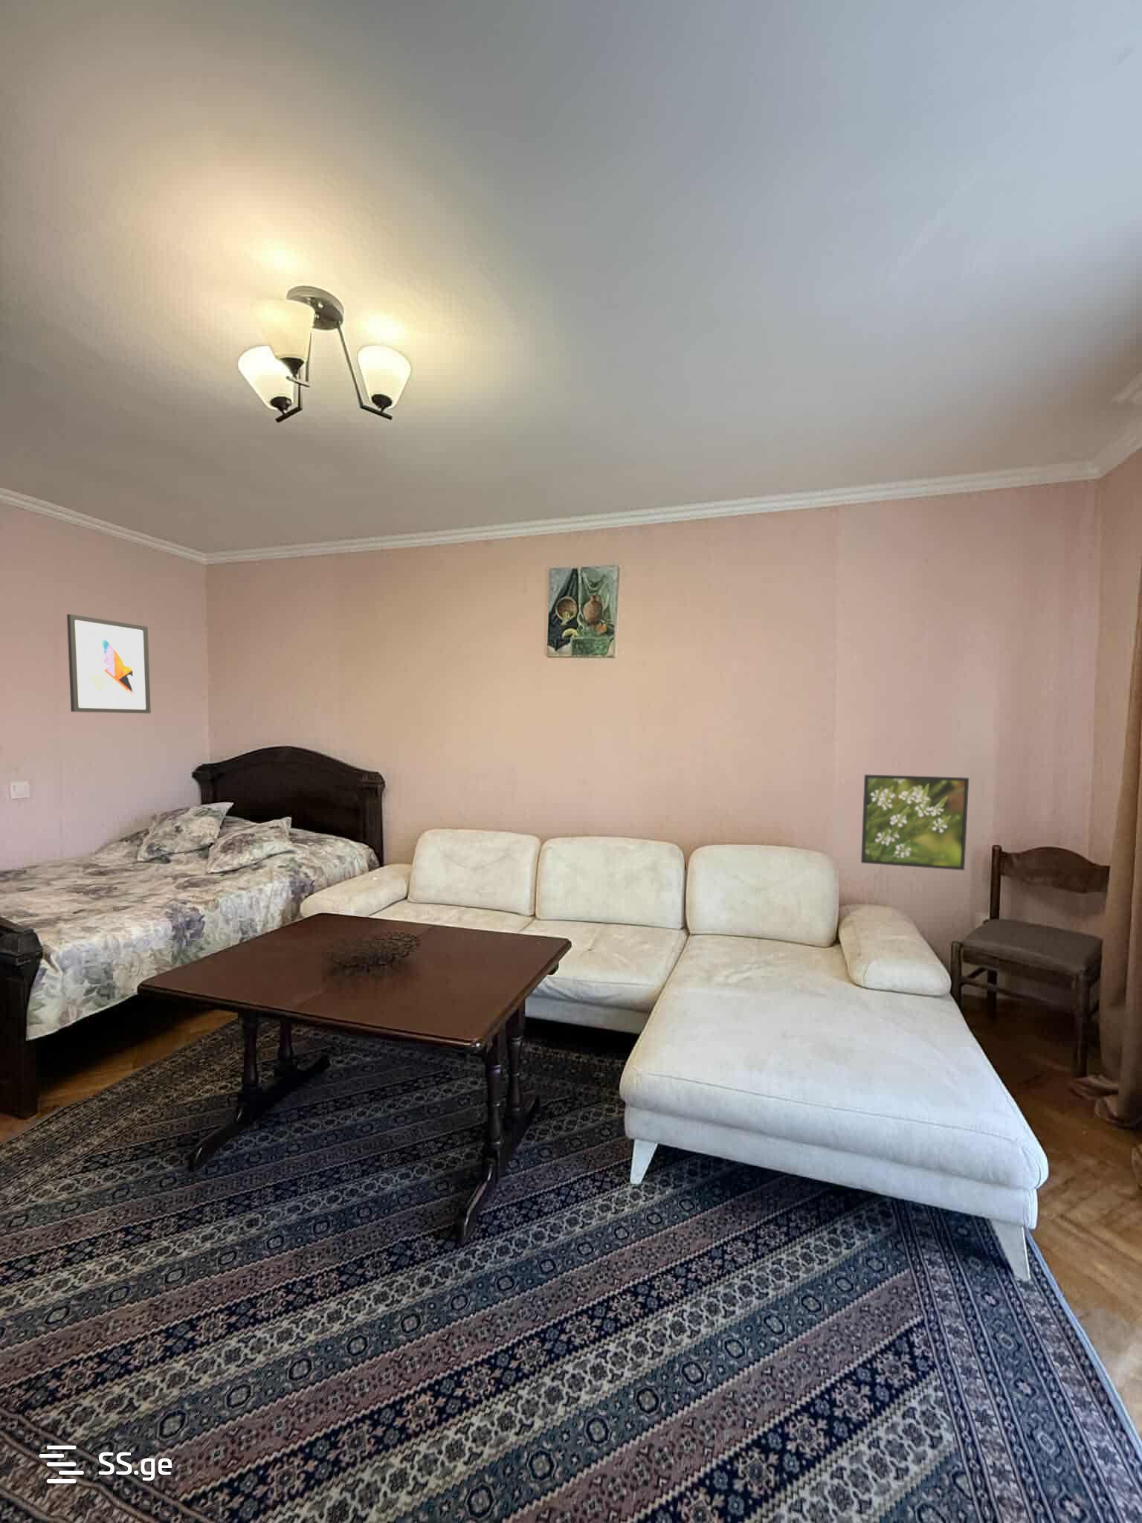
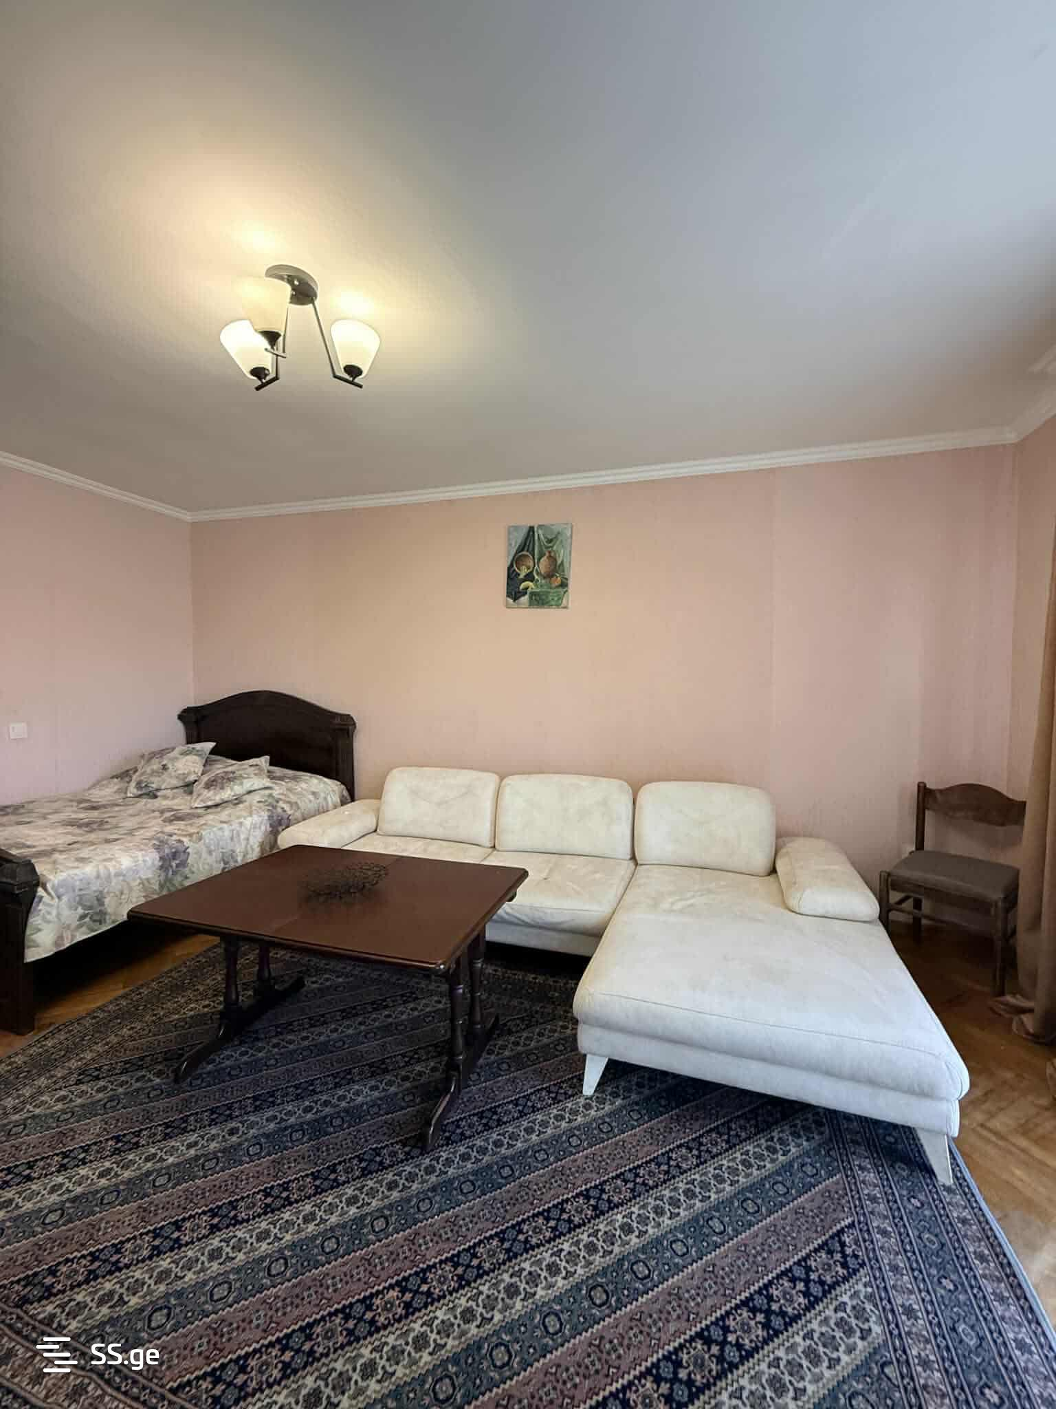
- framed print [860,773,969,871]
- wall art [66,614,151,714]
